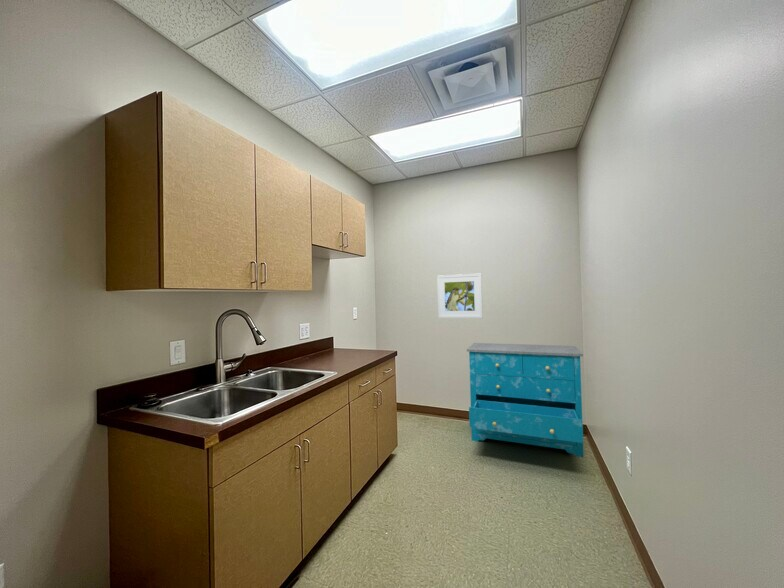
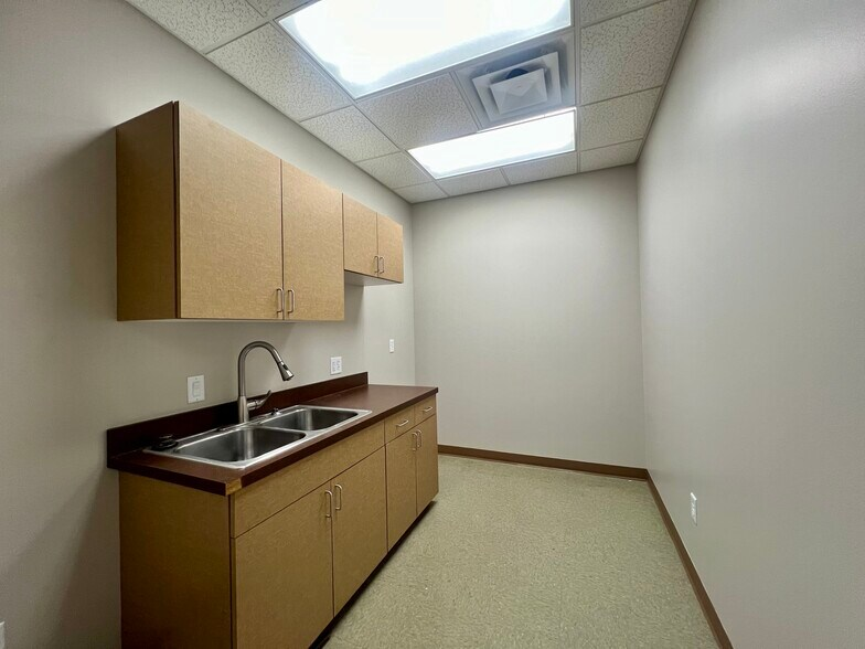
- dresser [466,342,584,458]
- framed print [436,273,484,319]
